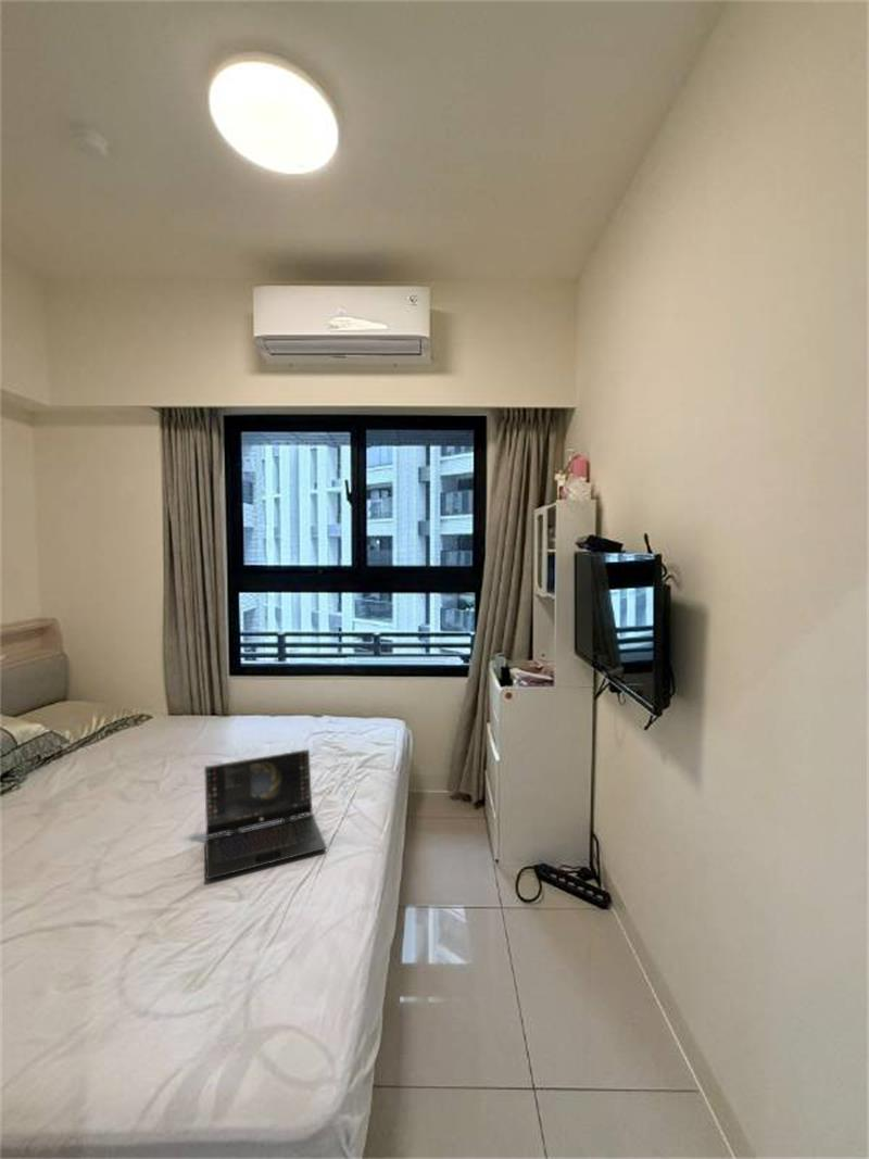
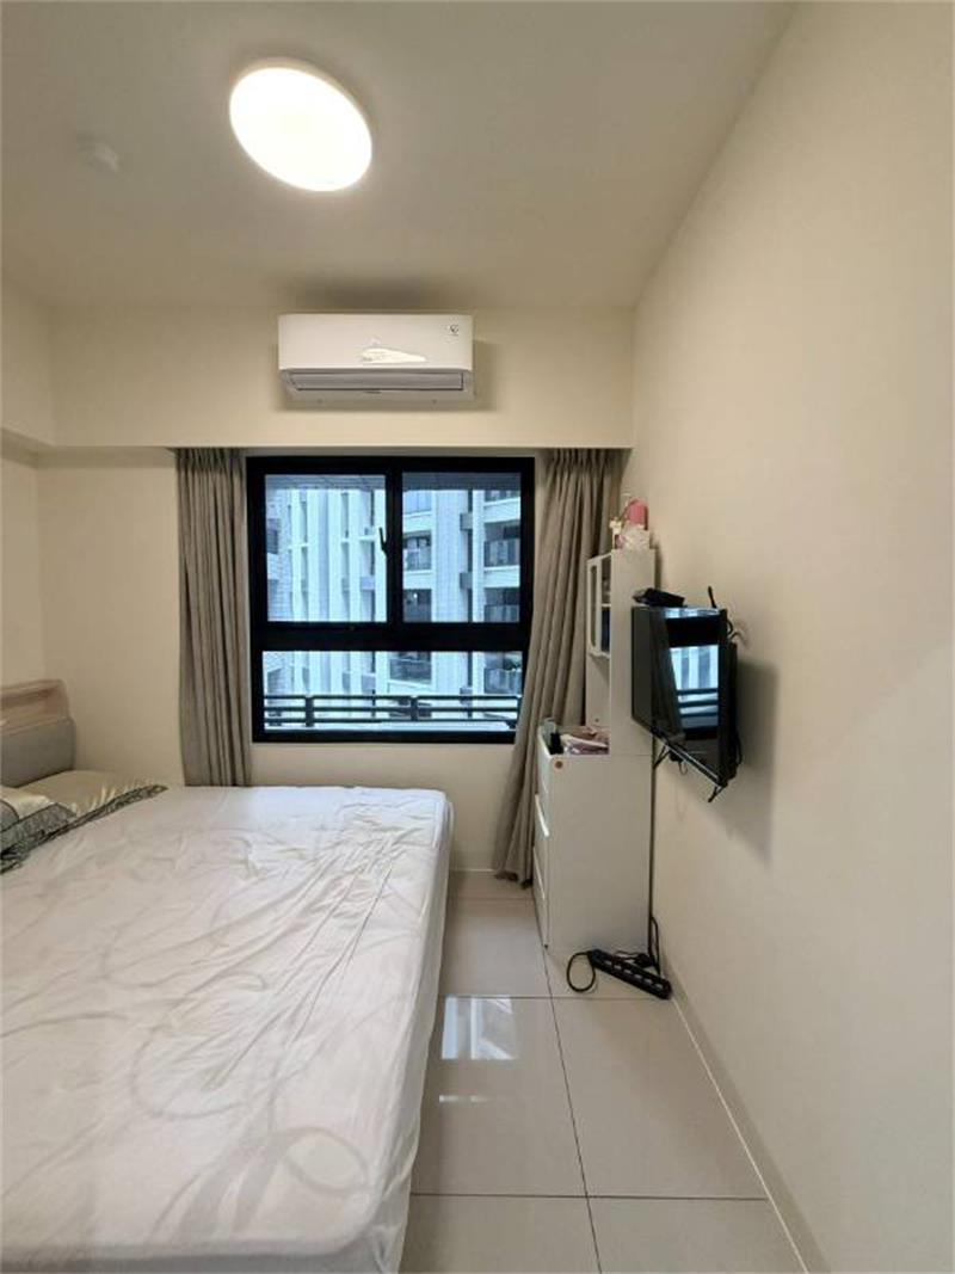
- laptop [203,748,327,881]
